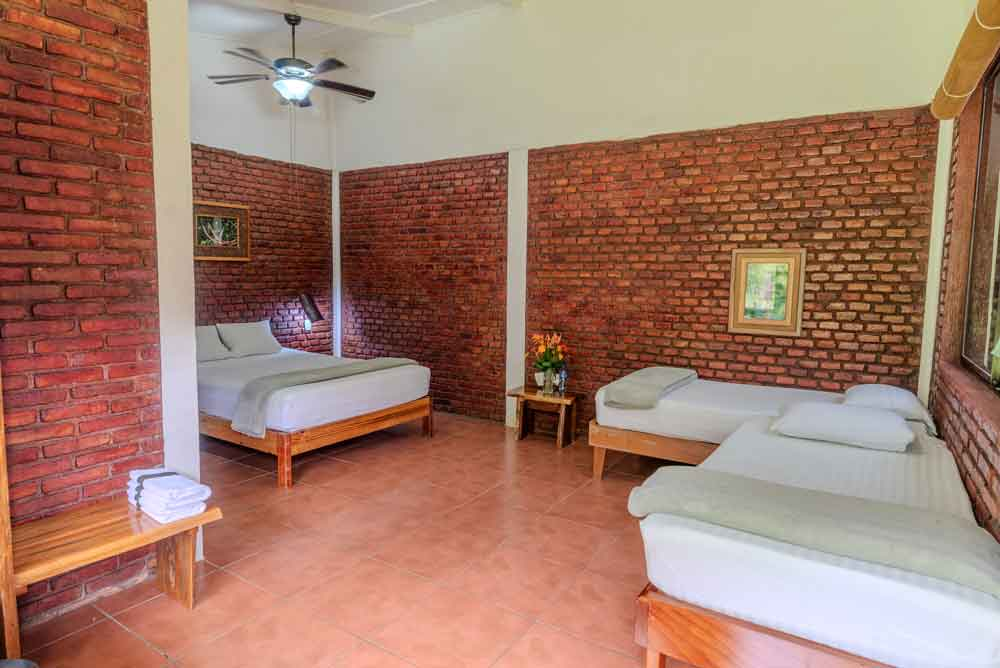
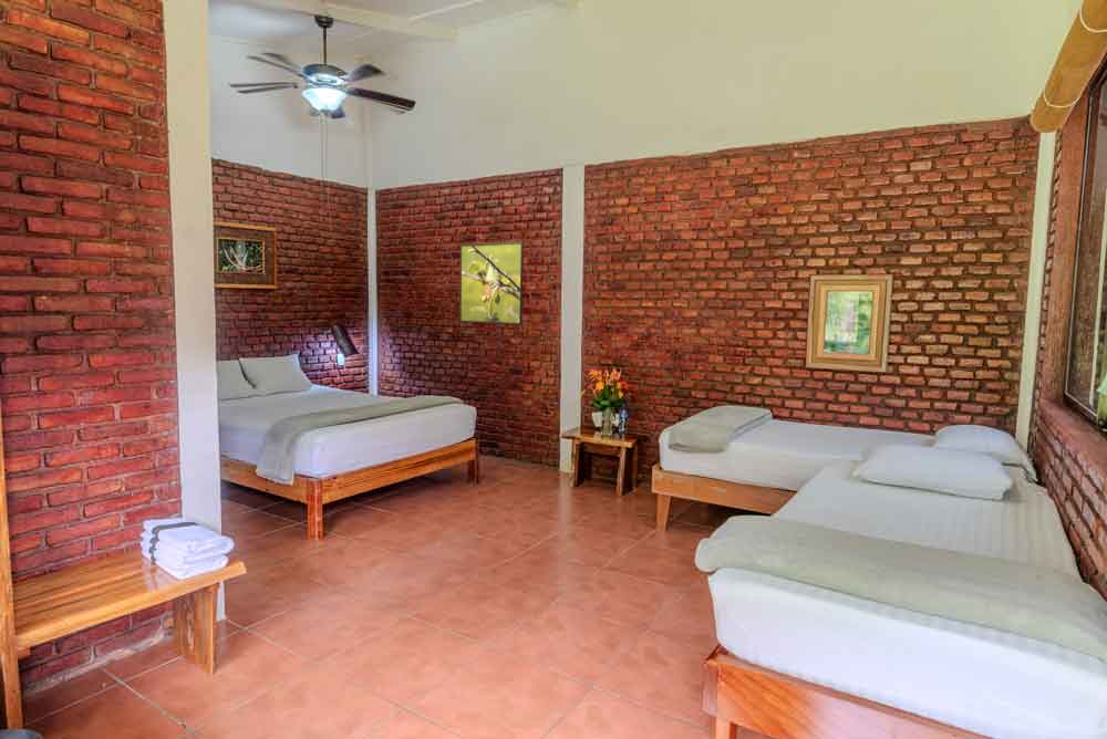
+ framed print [458,241,525,325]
